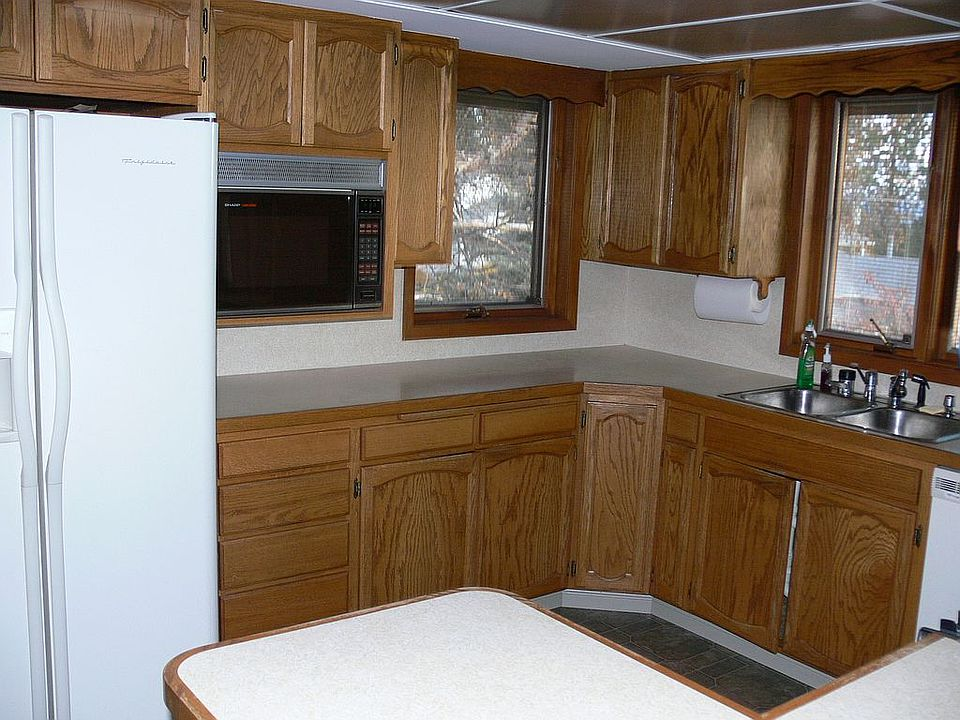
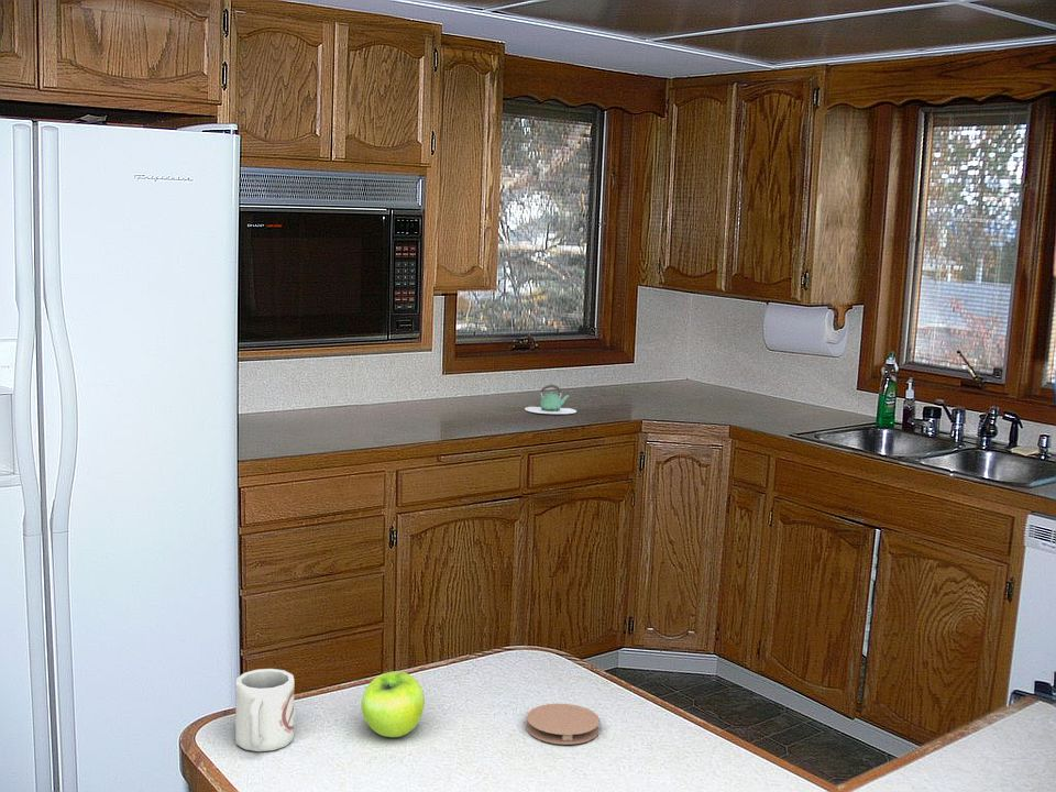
+ coaster [525,703,601,746]
+ cup [234,668,295,752]
+ fruit [361,670,426,738]
+ teapot [524,384,578,415]
